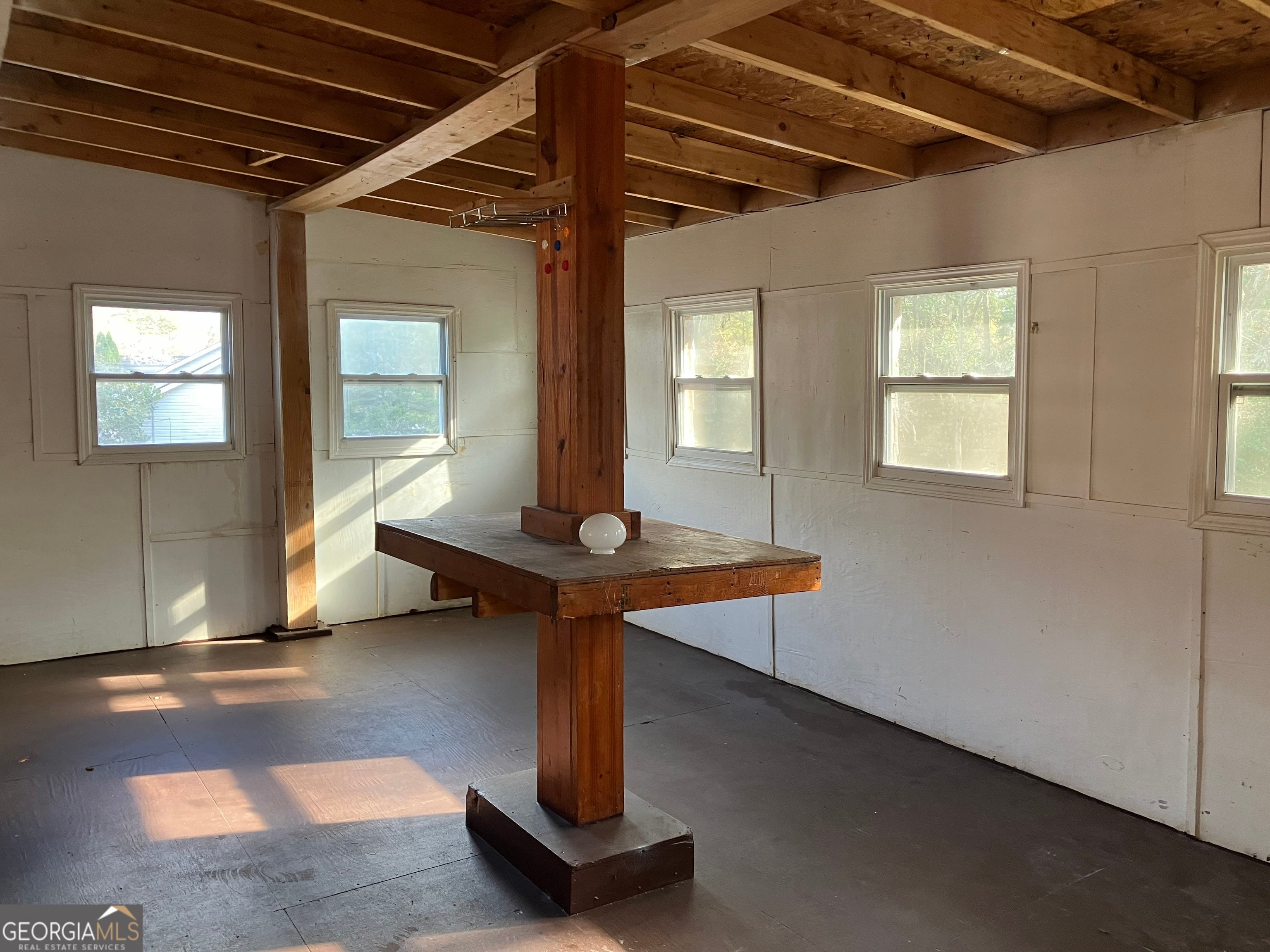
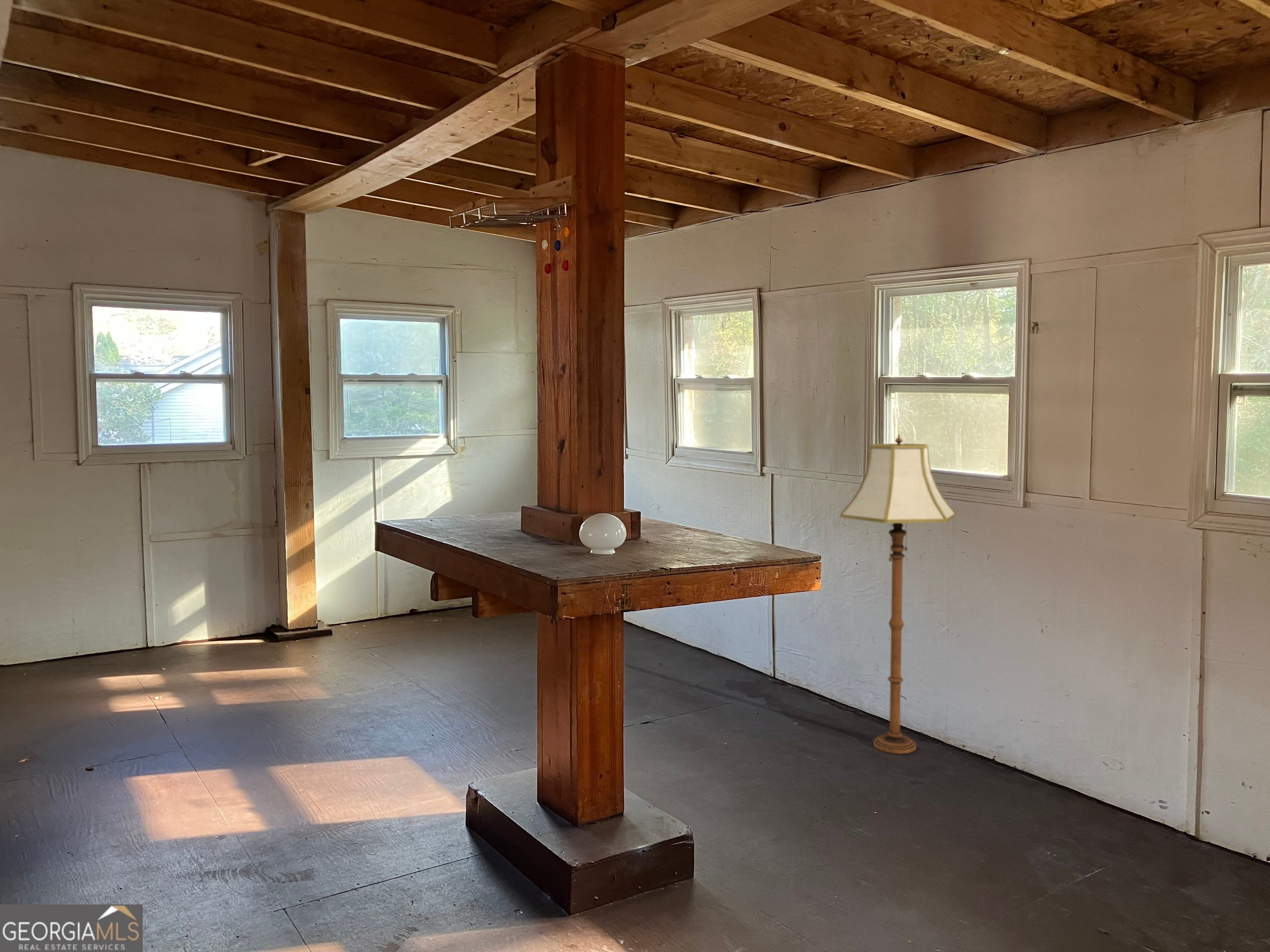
+ floor lamp [840,433,956,754]
